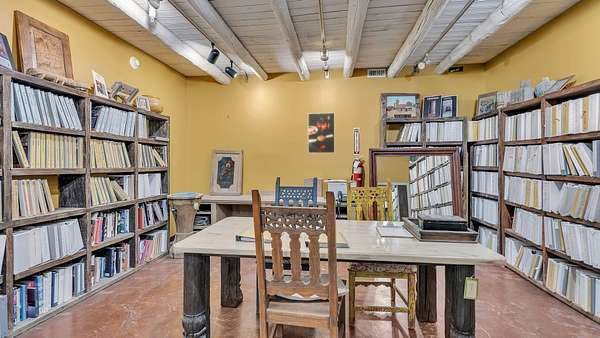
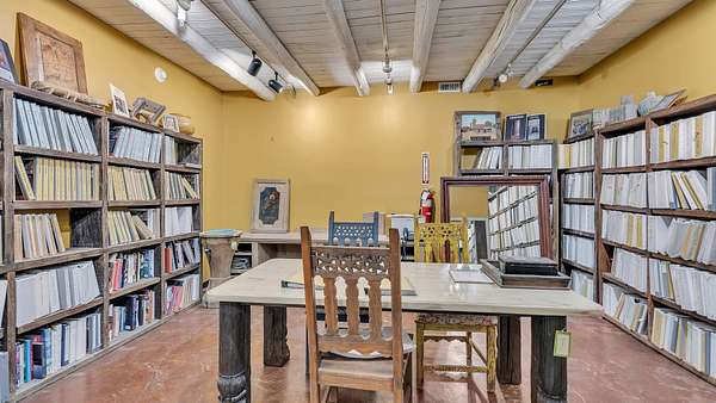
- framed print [307,112,336,154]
